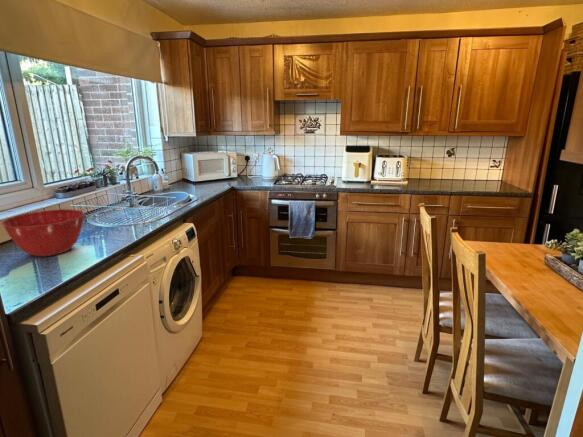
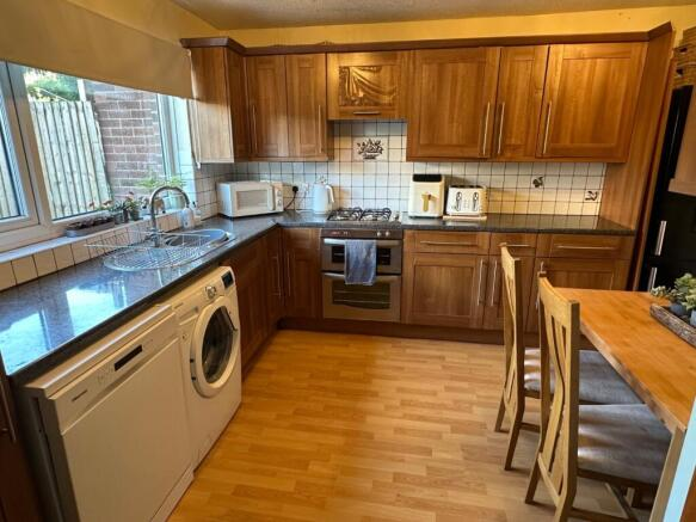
- mixing bowl [0,208,85,258]
